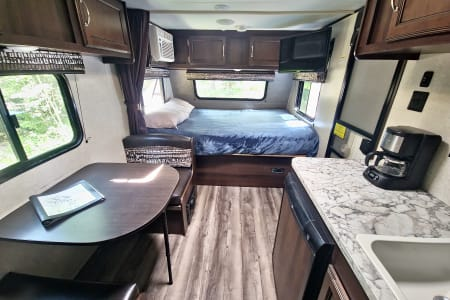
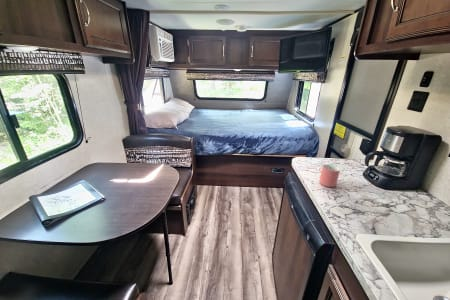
+ mug [318,163,341,188]
